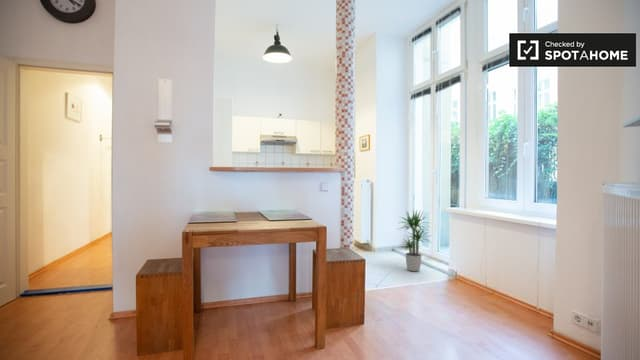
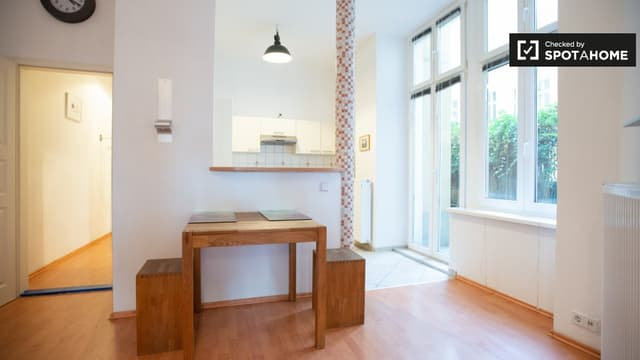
- potted plant [397,208,433,272]
